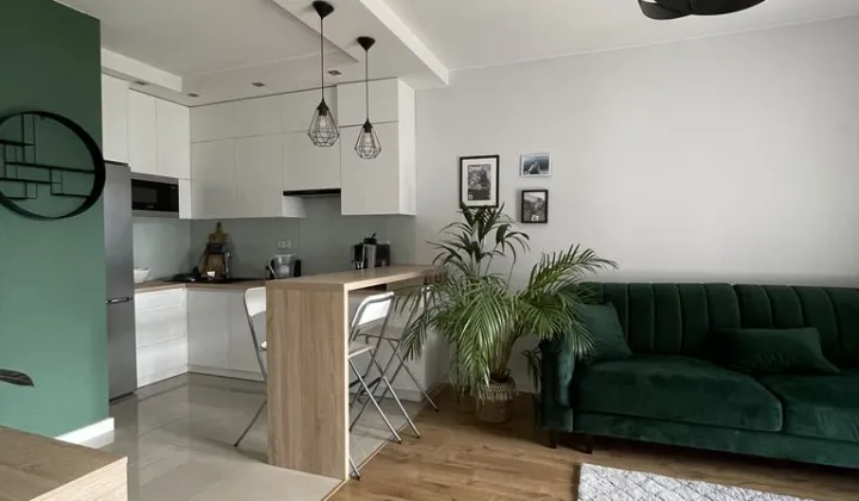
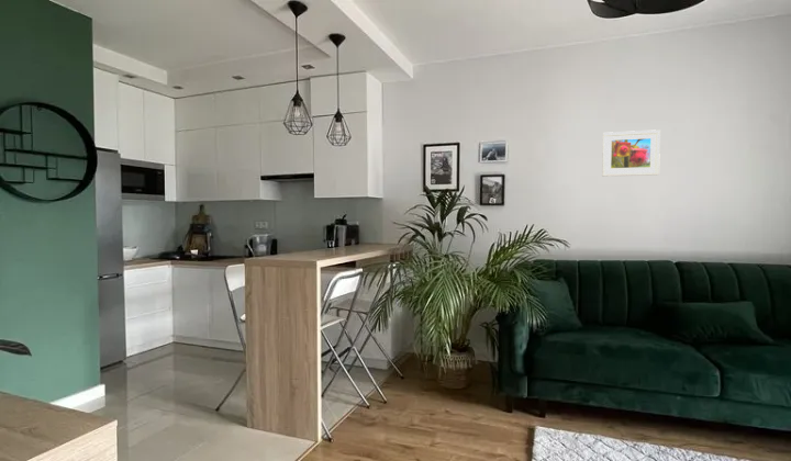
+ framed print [601,128,661,178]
